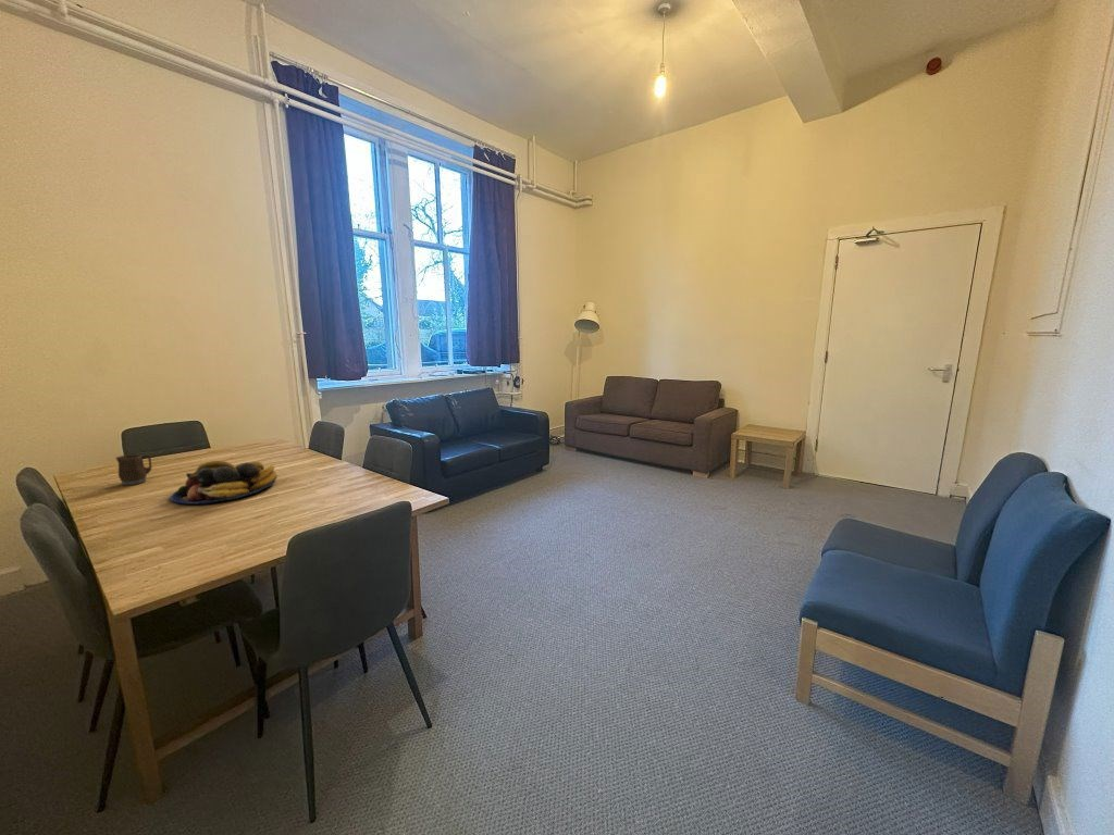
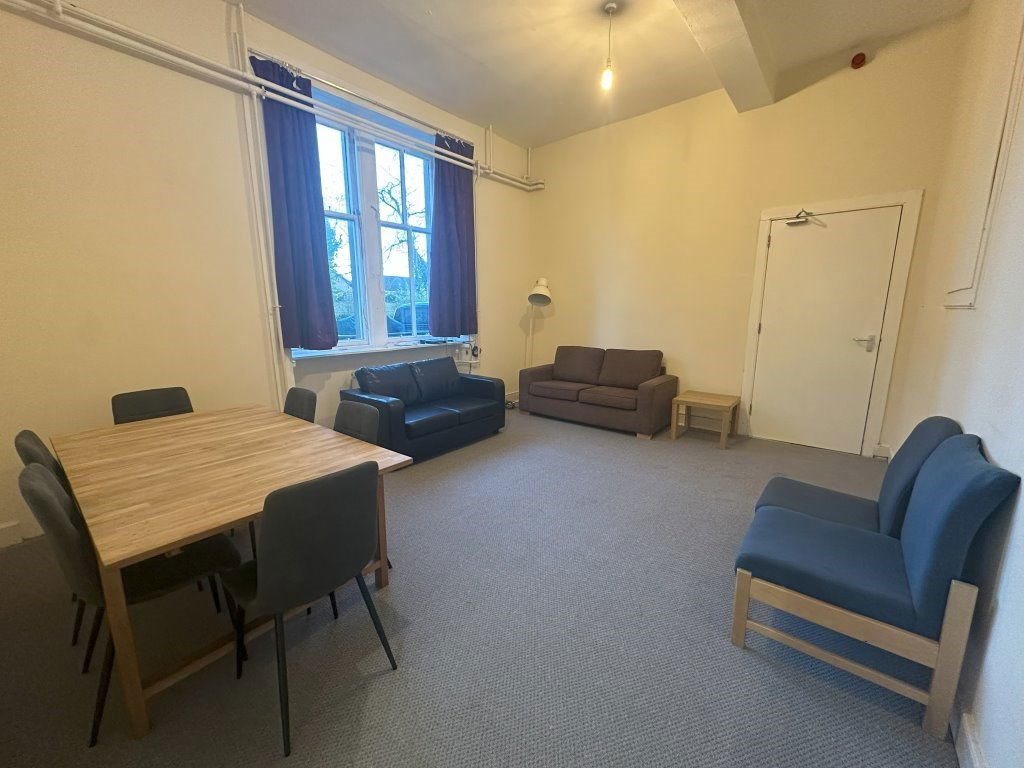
- fruit bowl [170,460,278,506]
- mug [115,453,152,486]
